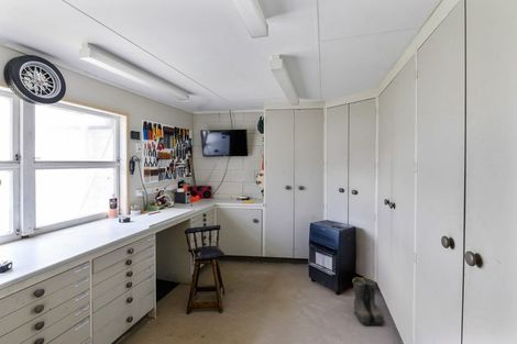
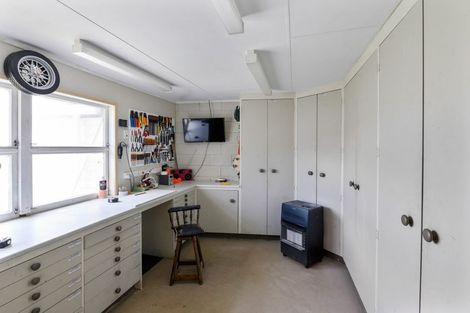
- boots [351,276,387,326]
